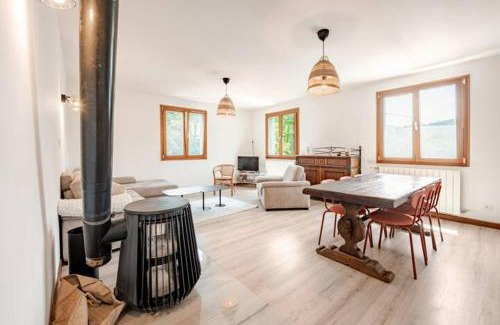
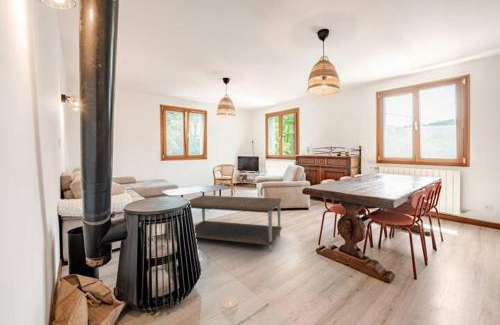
+ coffee table [188,195,283,253]
